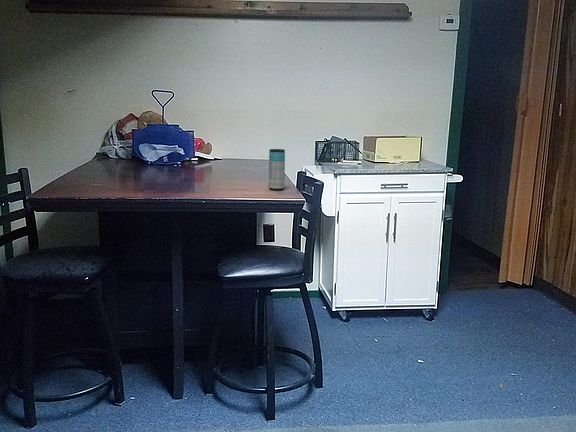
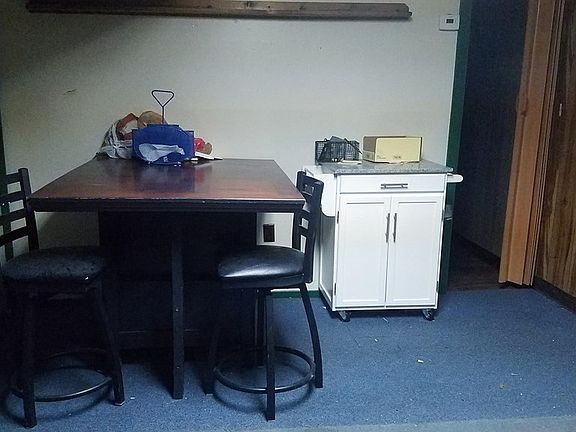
- beverage can [268,148,286,191]
